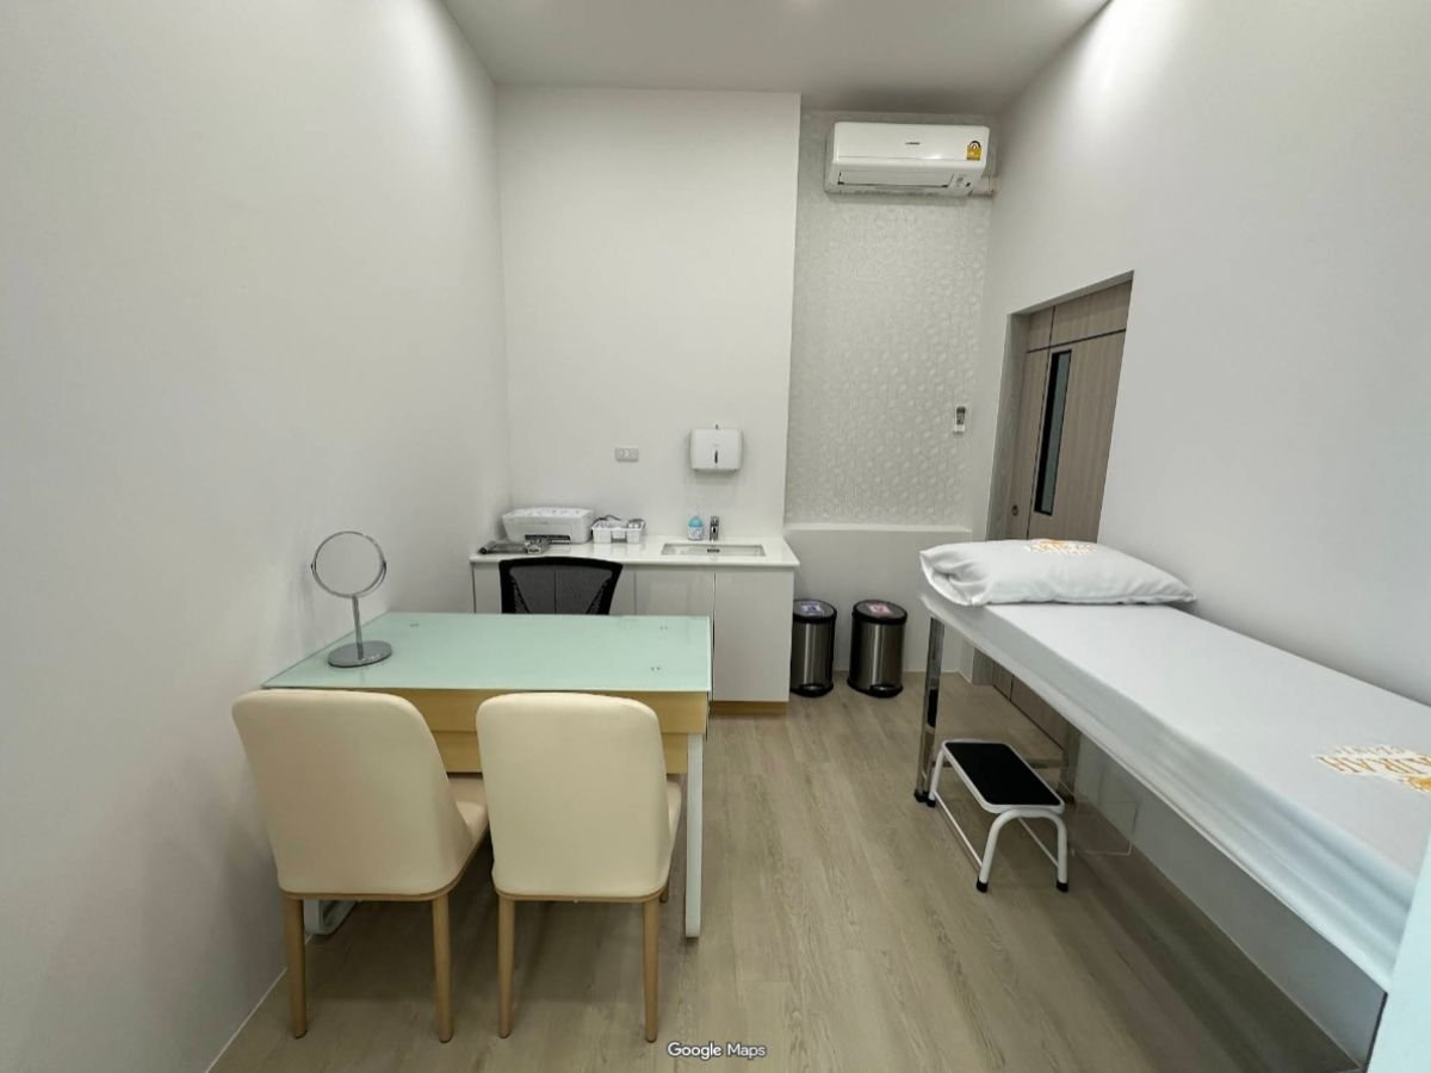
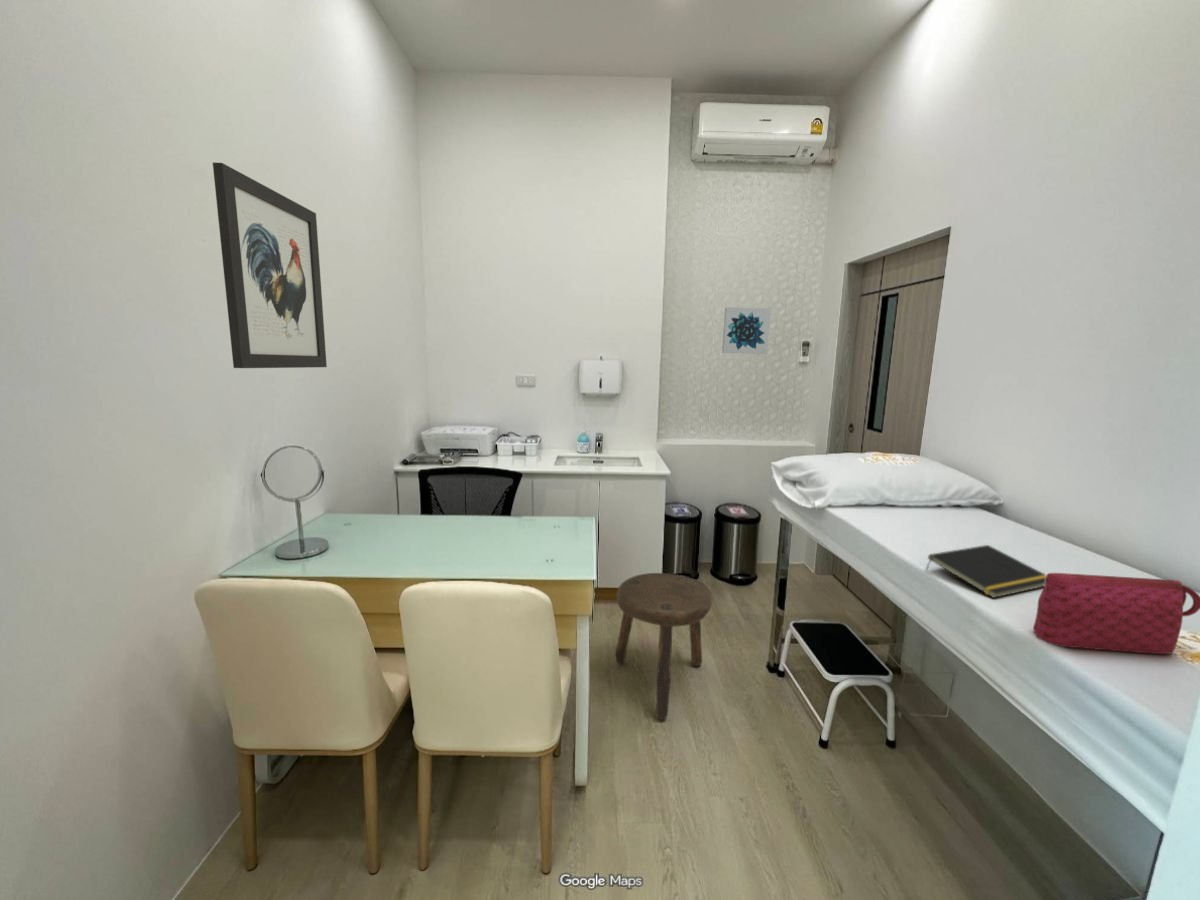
+ wall art [212,162,328,369]
+ clutch bag [1032,572,1200,655]
+ wall art [721,306,771,355]
+ stool [615,572,713,721]
+ notepad [924,544,1047,599]
